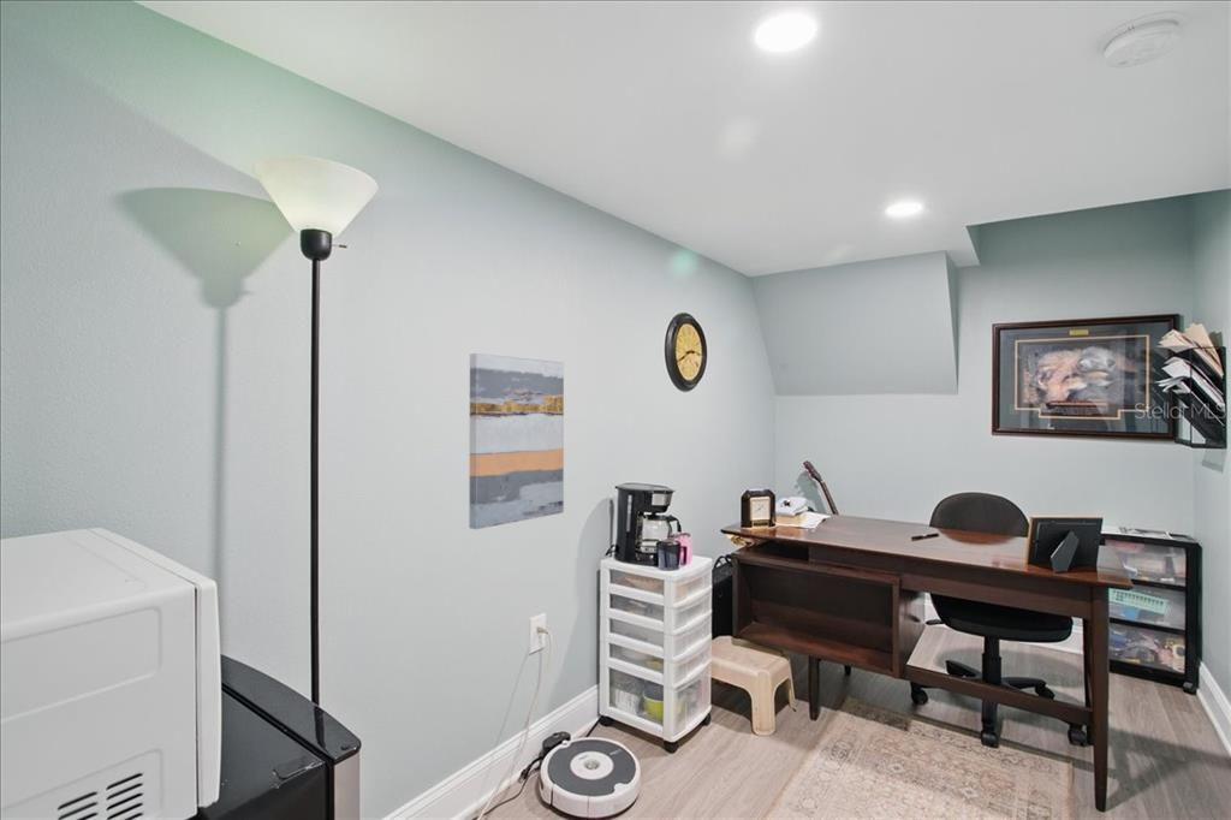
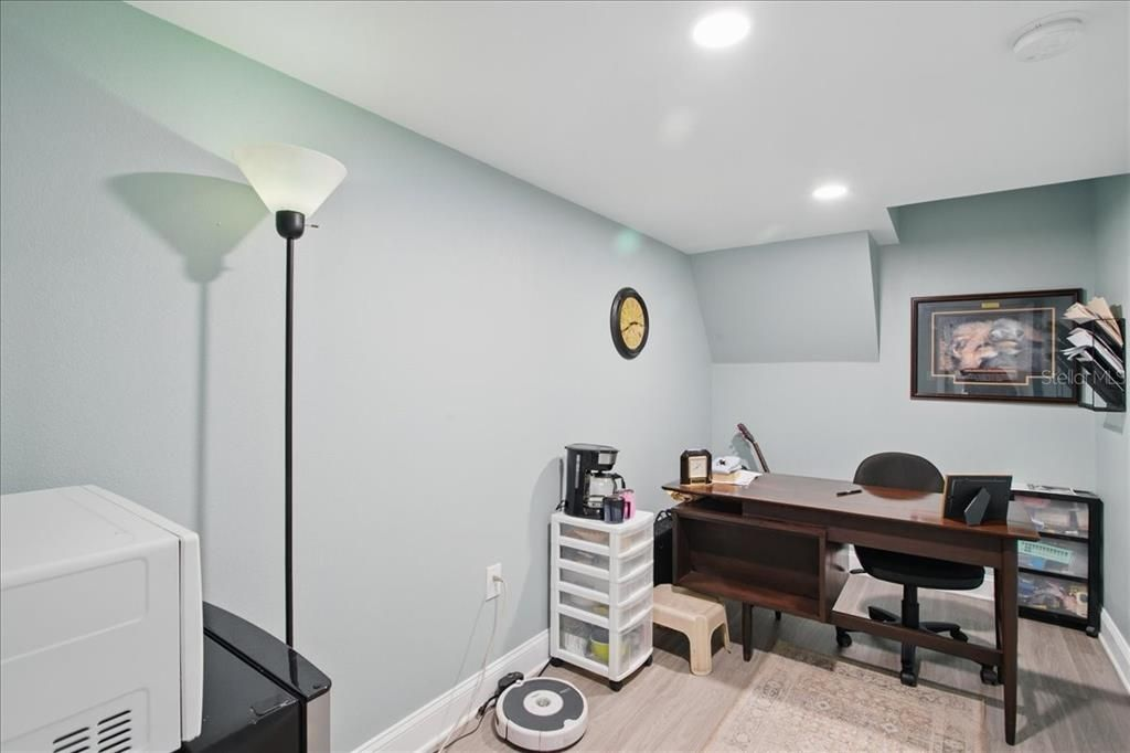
- wall art [468,352,565,530]
